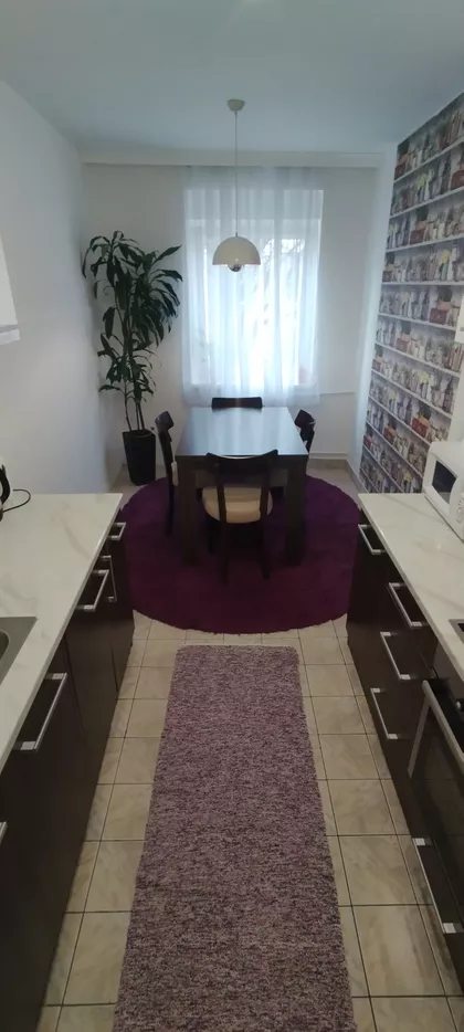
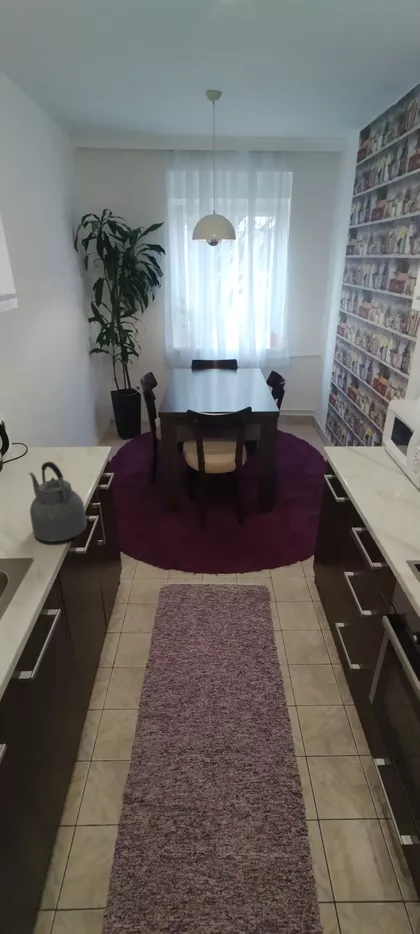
+ kettle [27,461,88,543]
